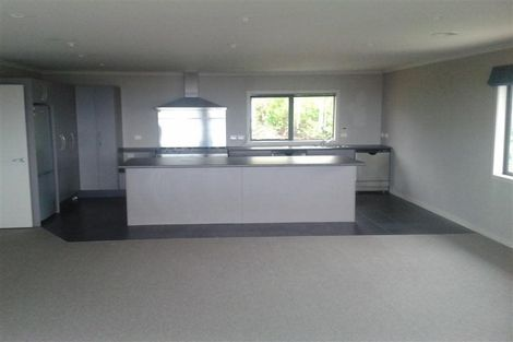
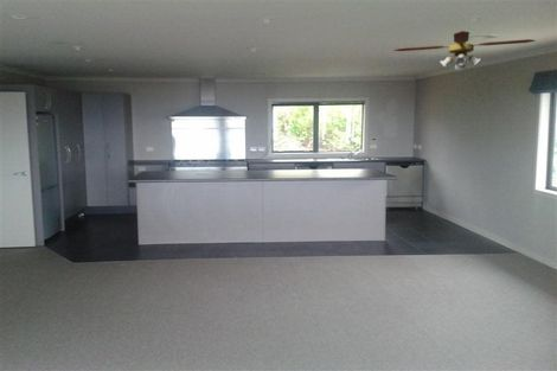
+ ceiling fan [392,30,537,71]
